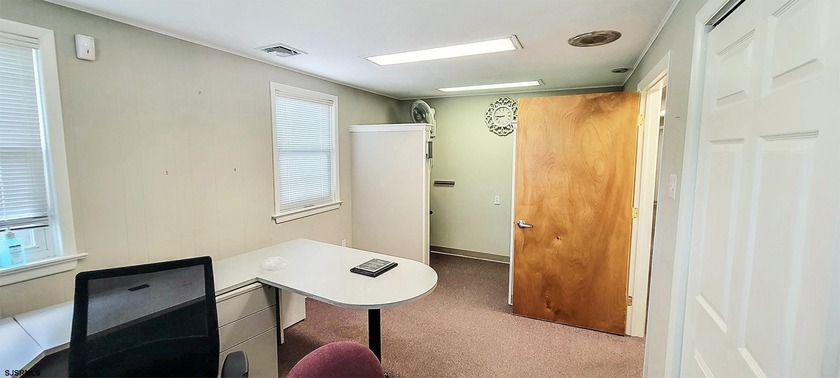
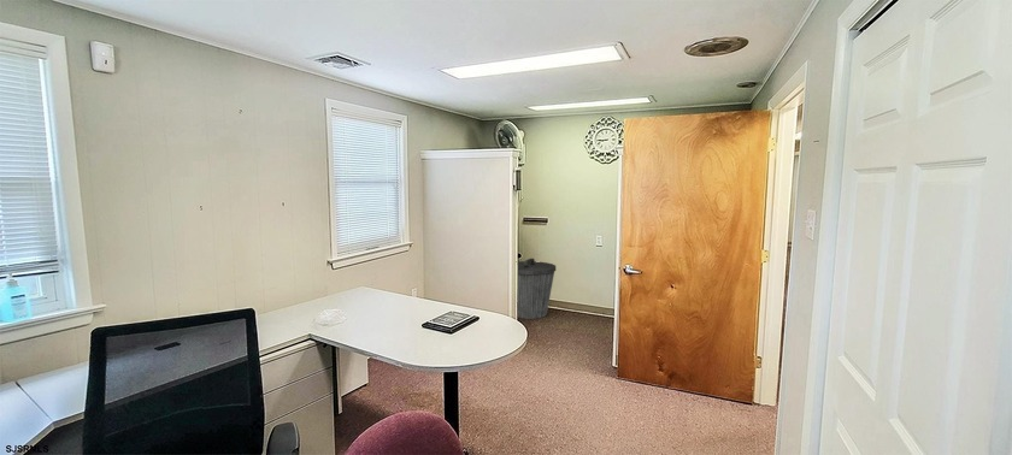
+ trash can [517,258,557,320]
